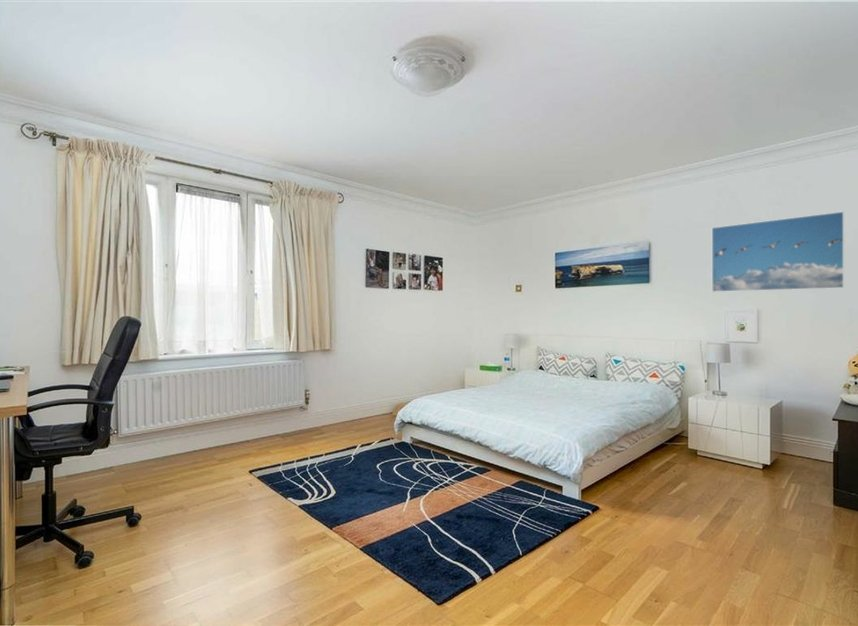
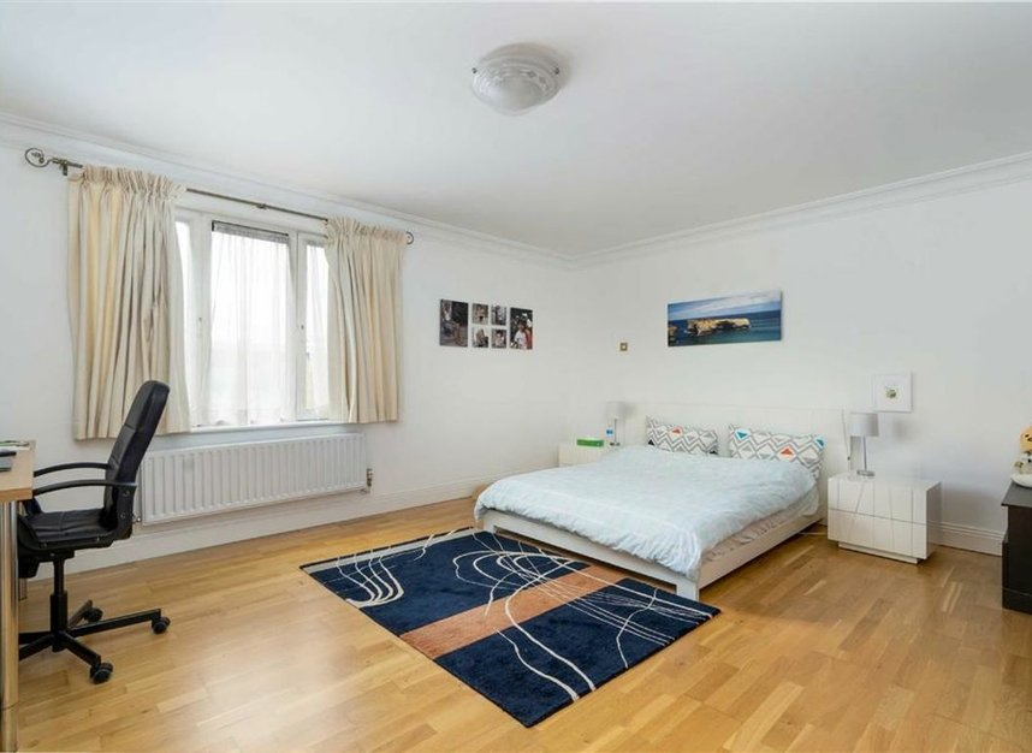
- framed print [711,210,845,293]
